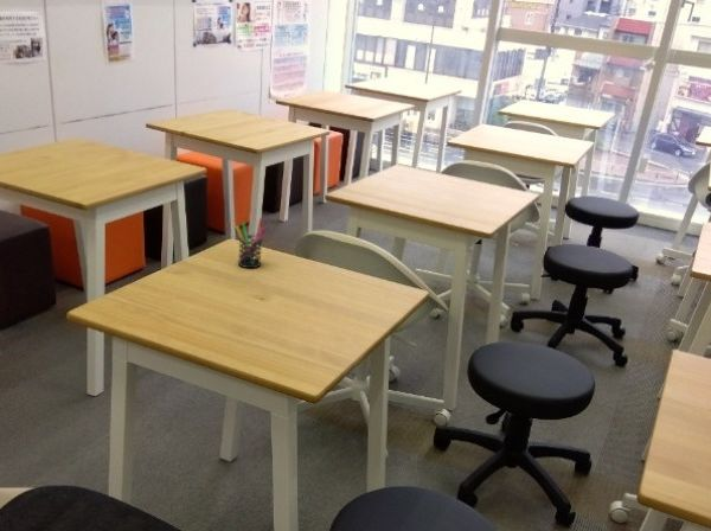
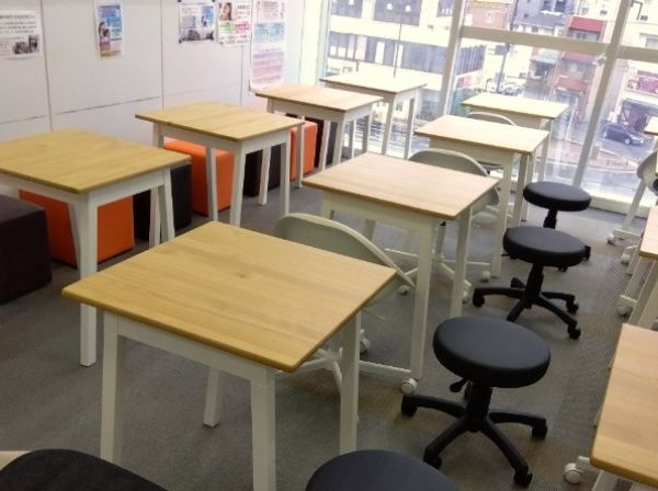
- pen holder [235,217,270,269]
